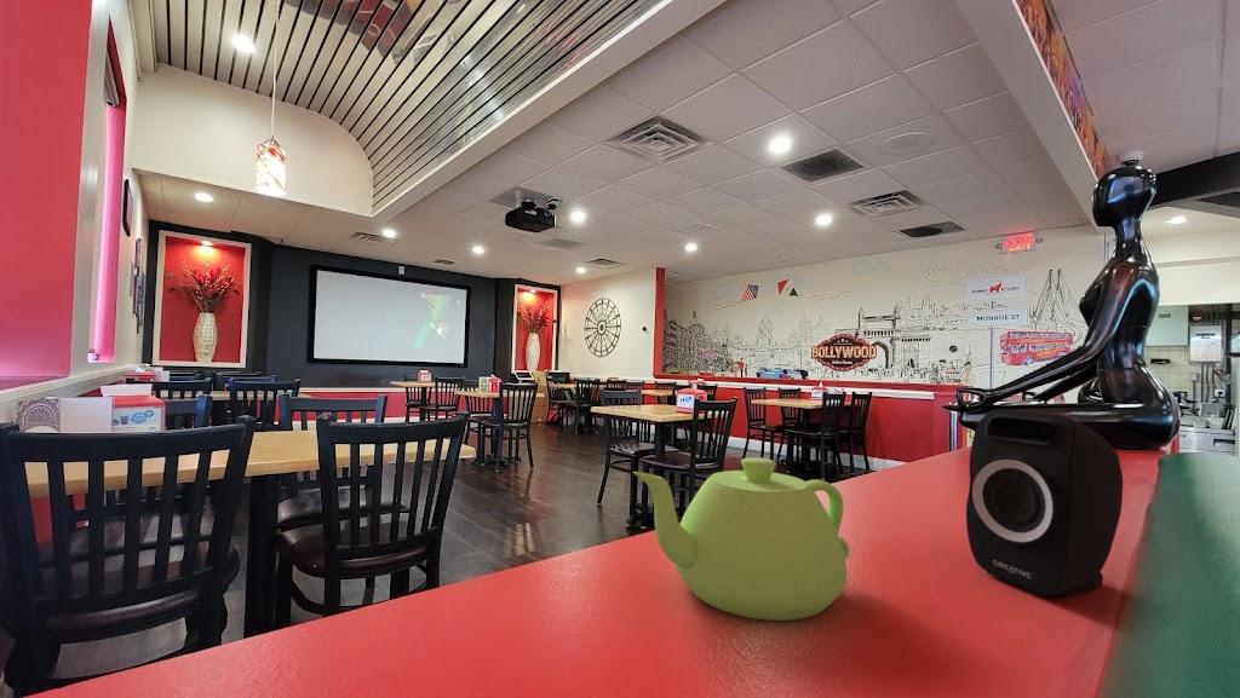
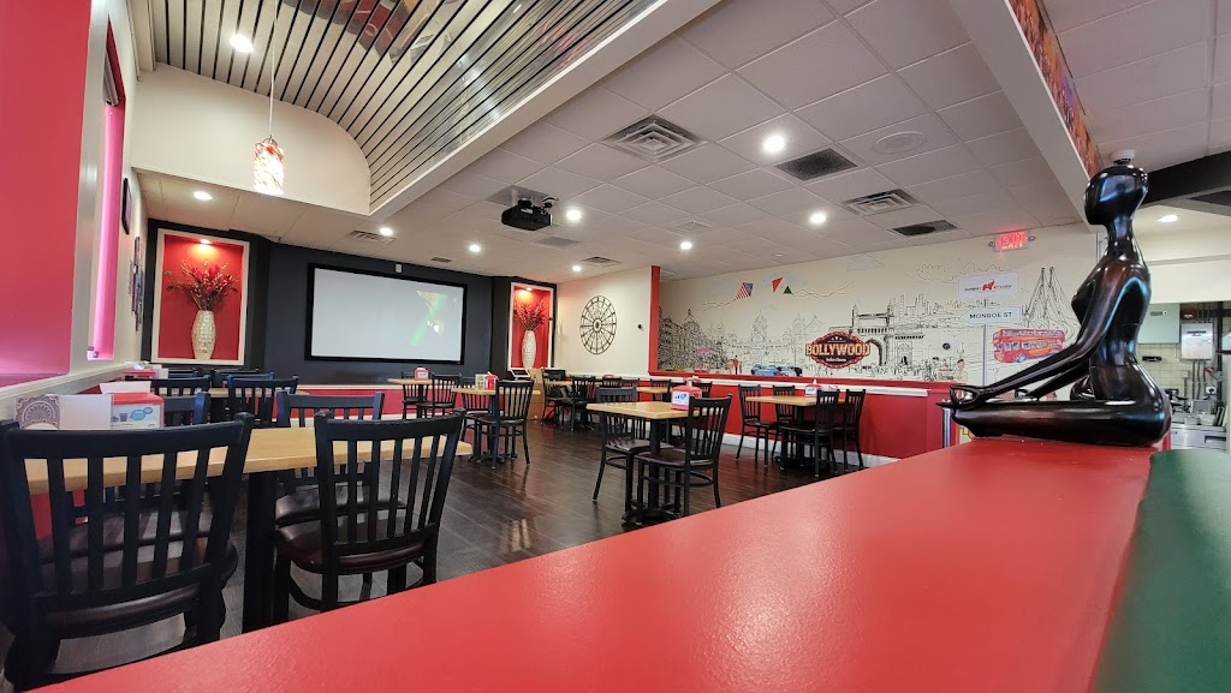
- teapot [632,456,850,622]
- speaker [965,408,1124,599]
